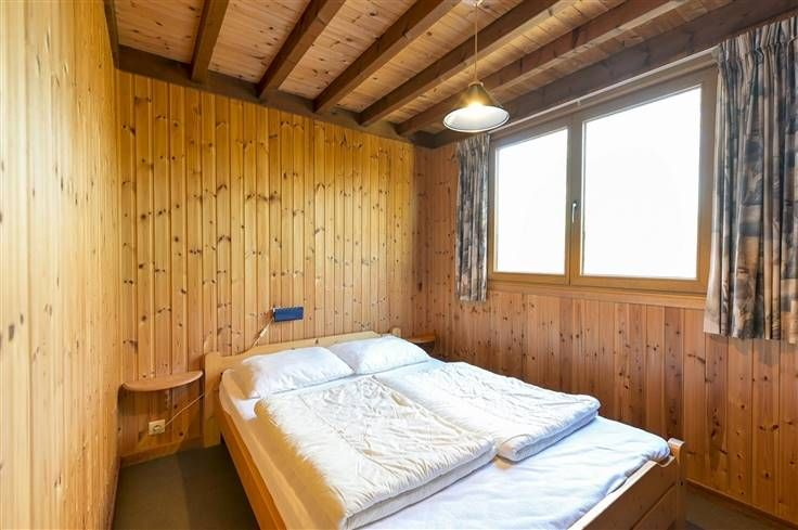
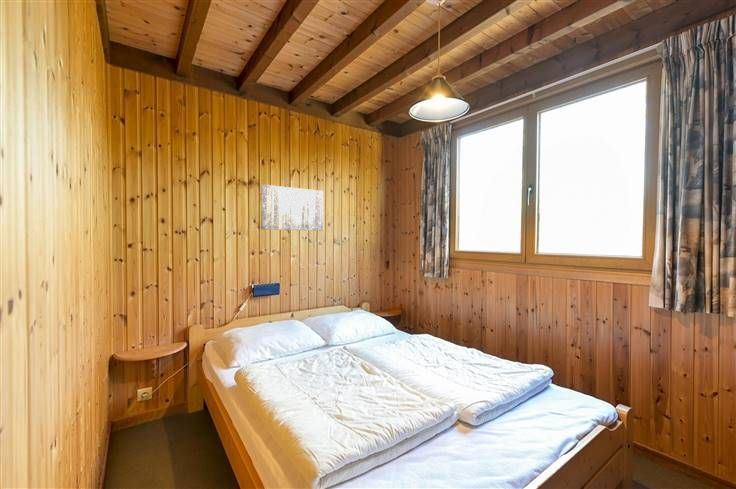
+ wall art [260,184,324,232]
